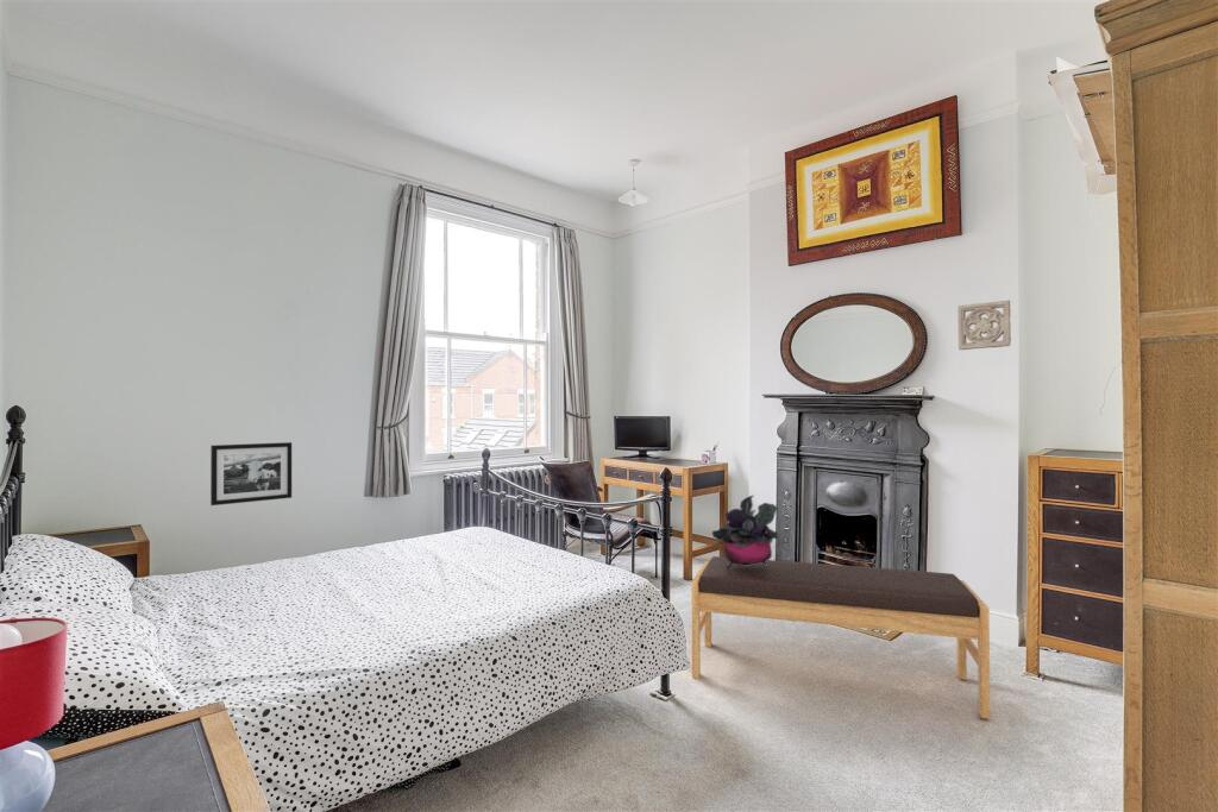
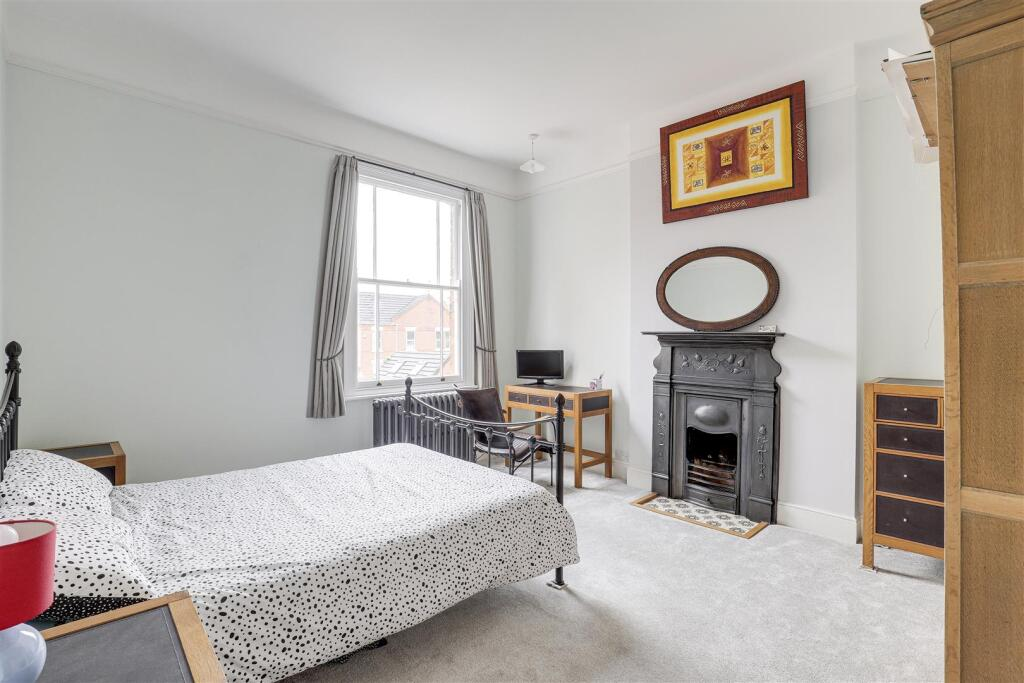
- bench [690,555,991,720]
- potted plant [711,495,780,569]
- wall ornament [958,300,1012,351]
- picture frame [209,441,293,506]
